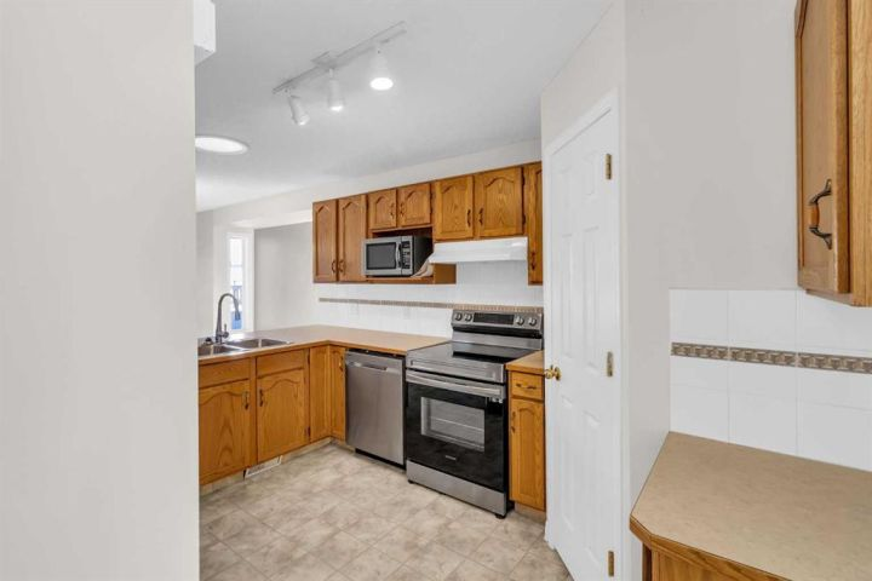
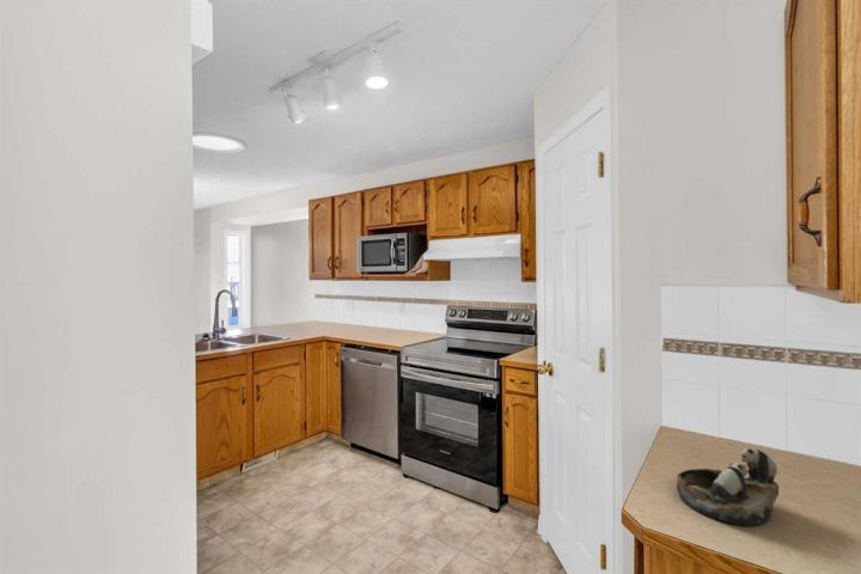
+ bowl [676,447,780,527]
